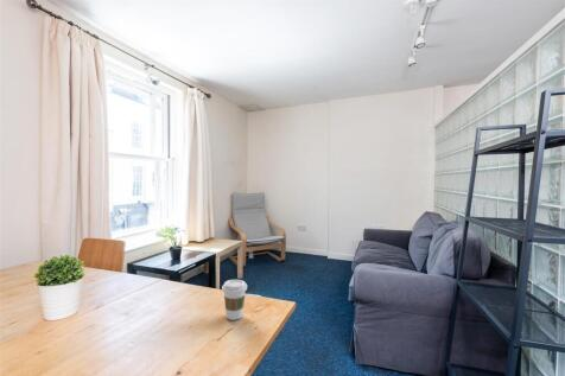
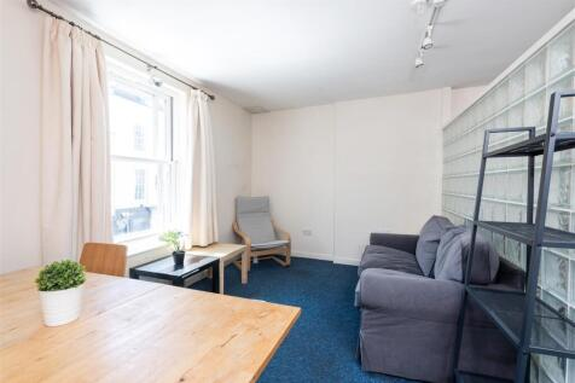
- coffee cup [221,279,248,321]
